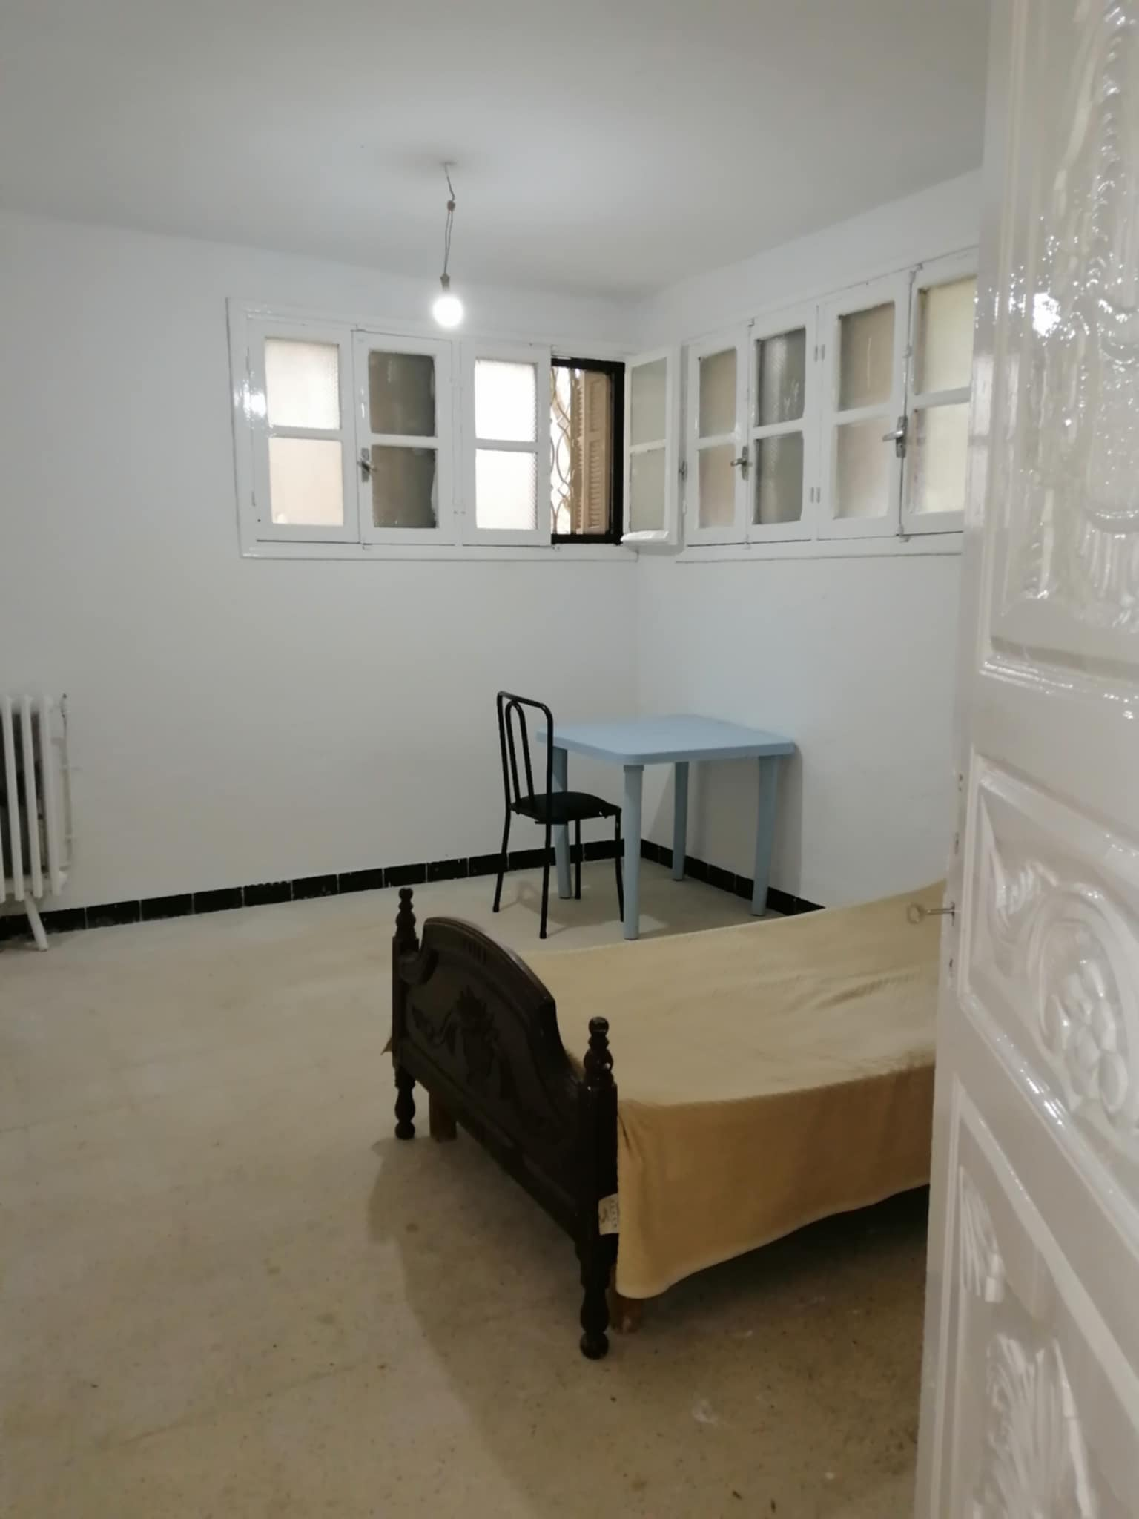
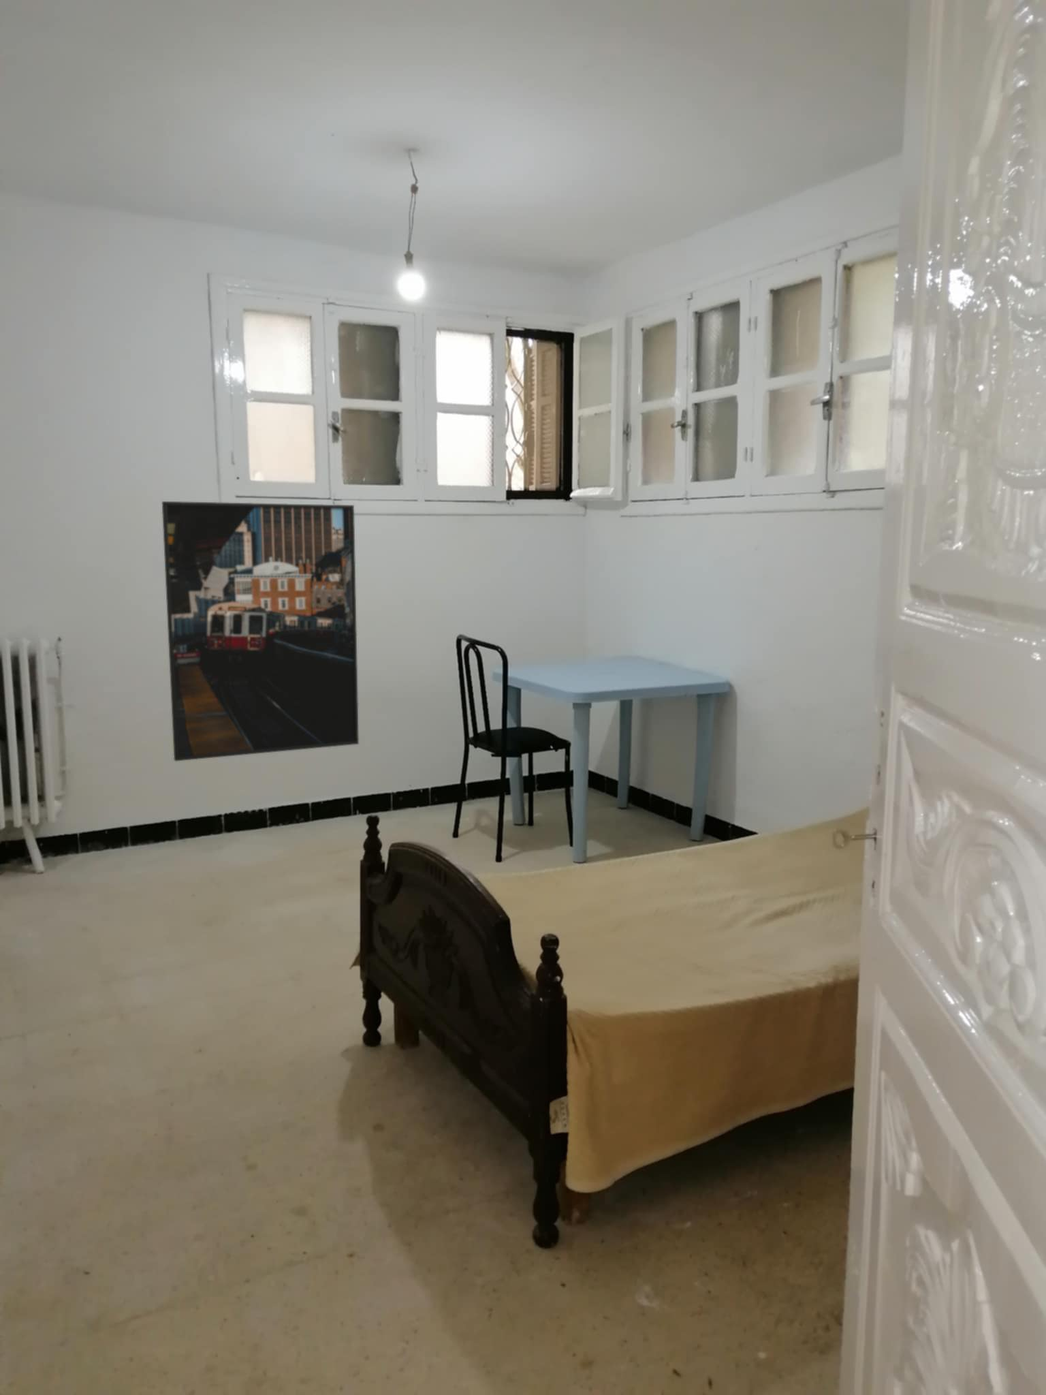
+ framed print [162,501,359,761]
